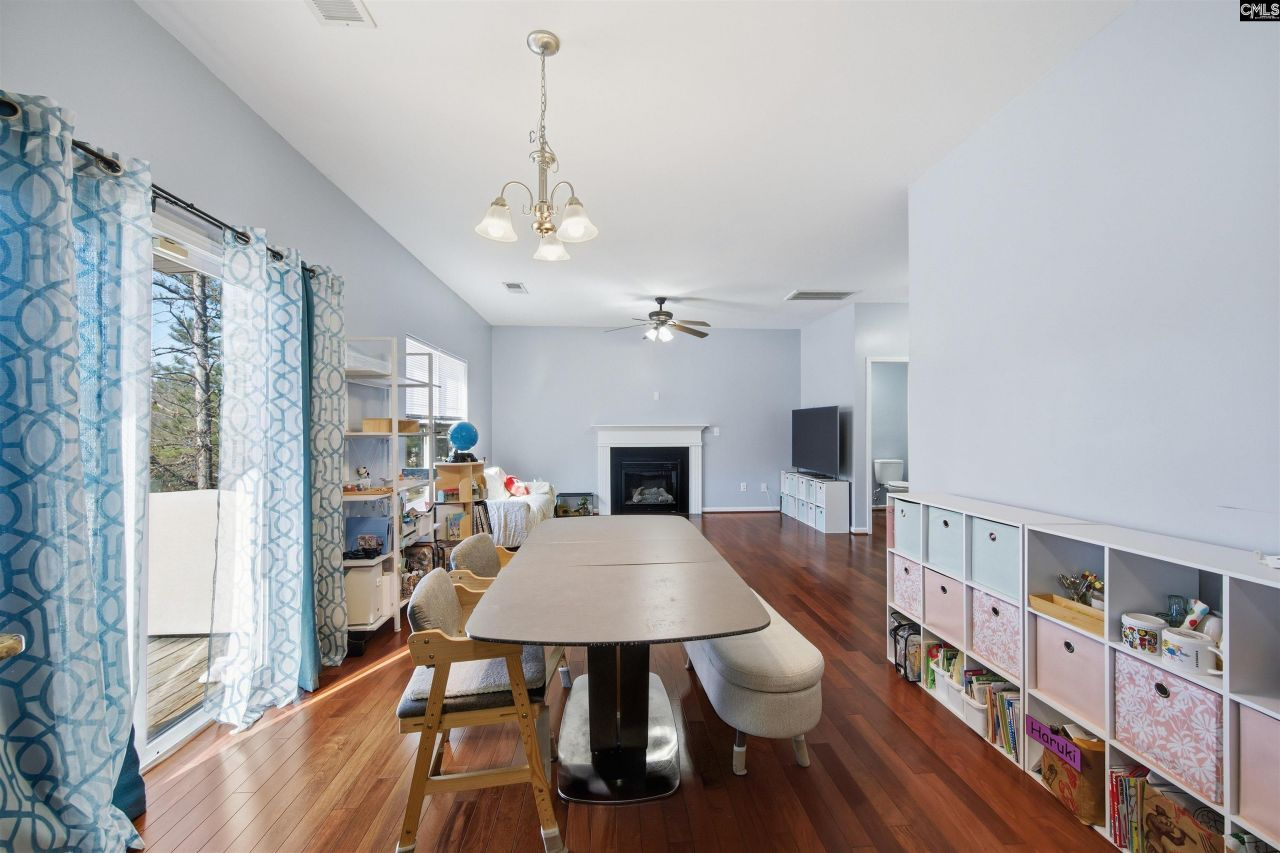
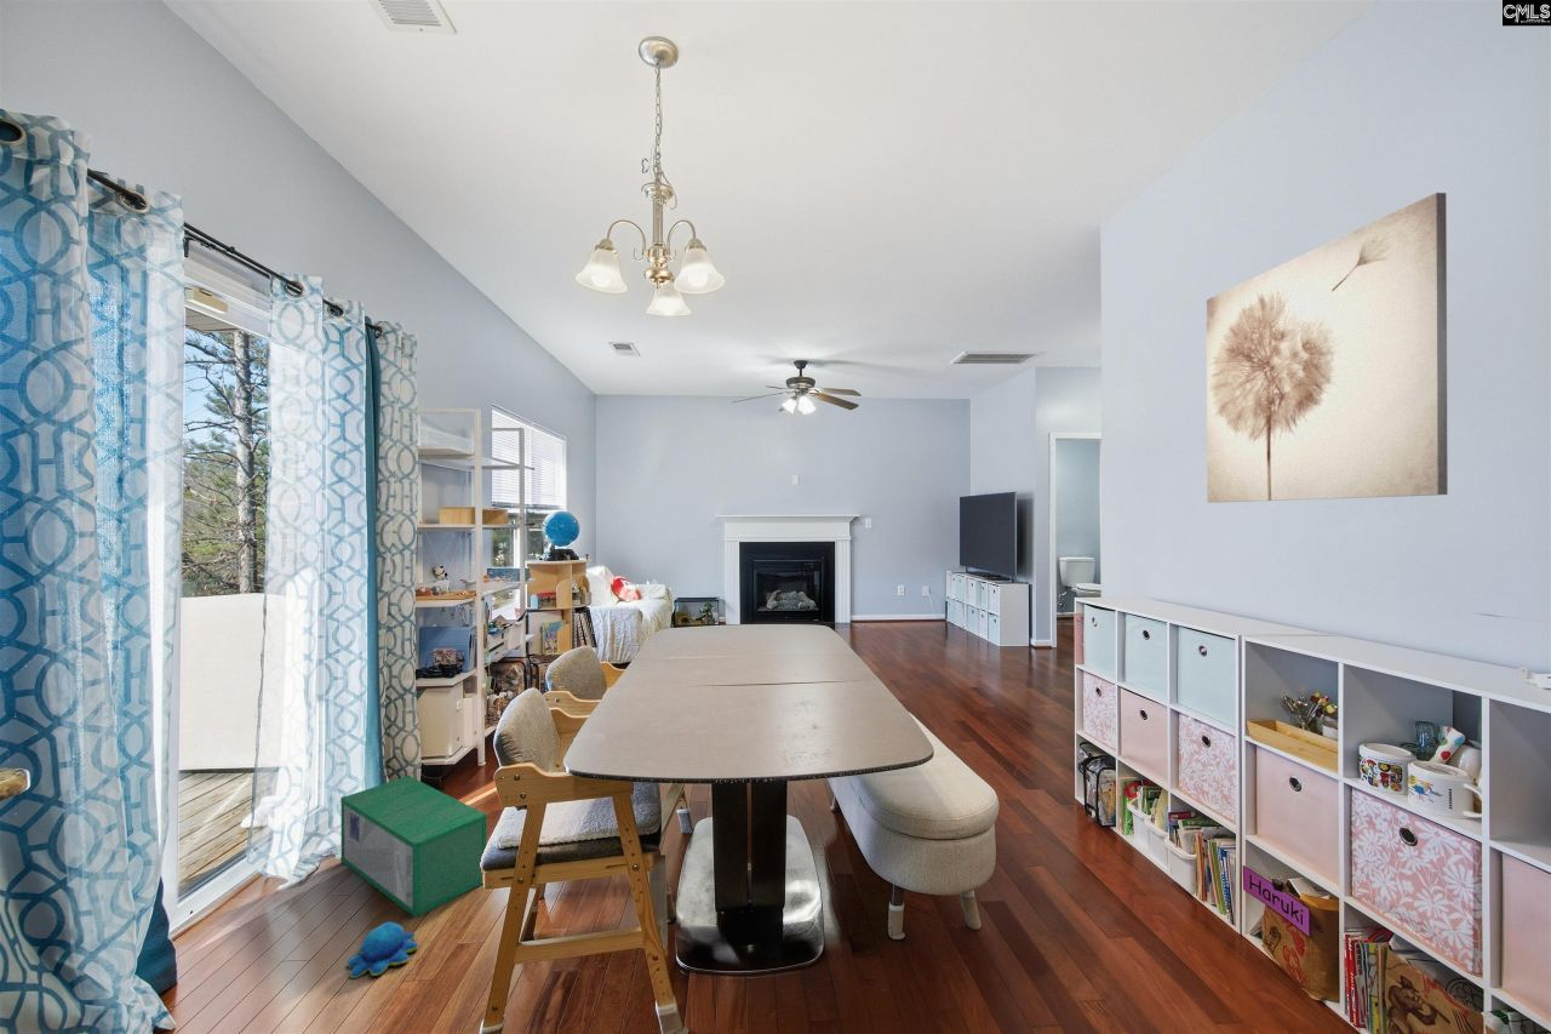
+ storage bin [339,775,488,919]
+ plush toy [345,921,419,979]
+ wall art [1206,192,1449,504]
